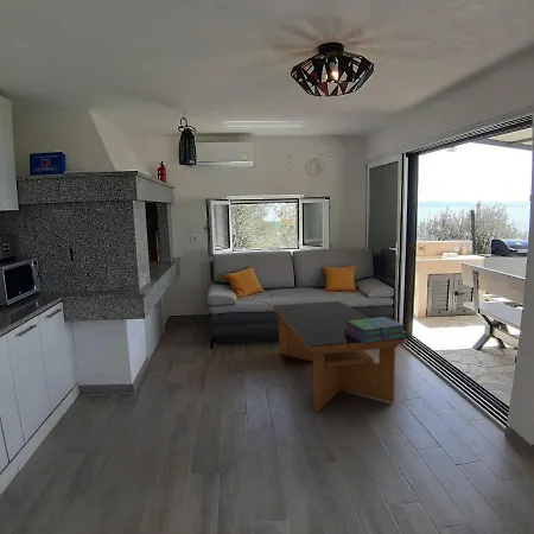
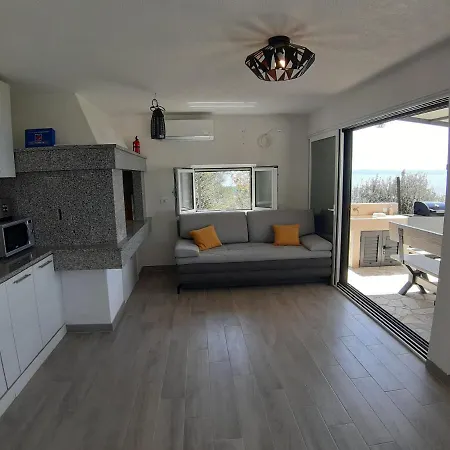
- stack of books [345,316,406,343]
- coffee table [273,300,406,412]
